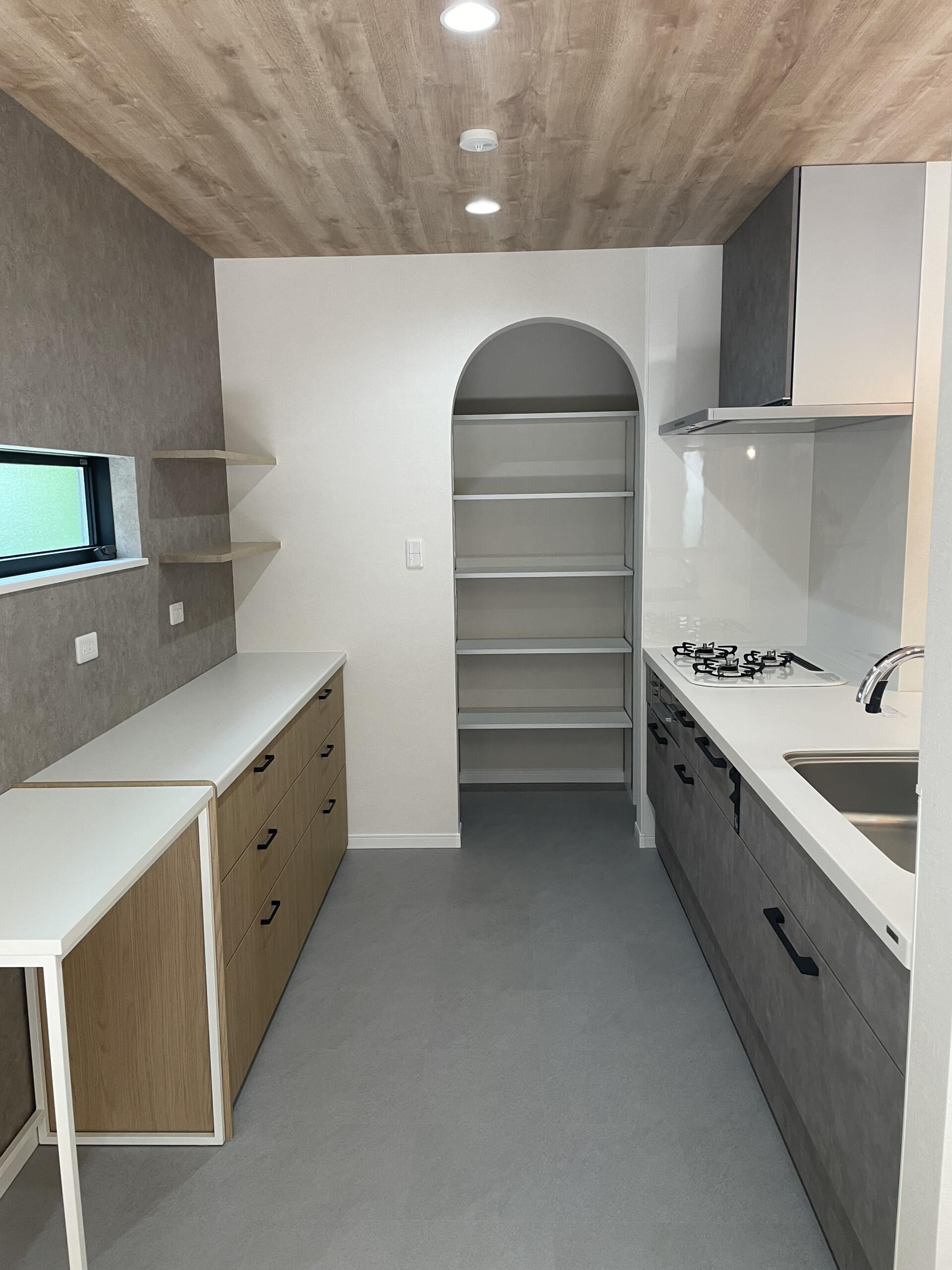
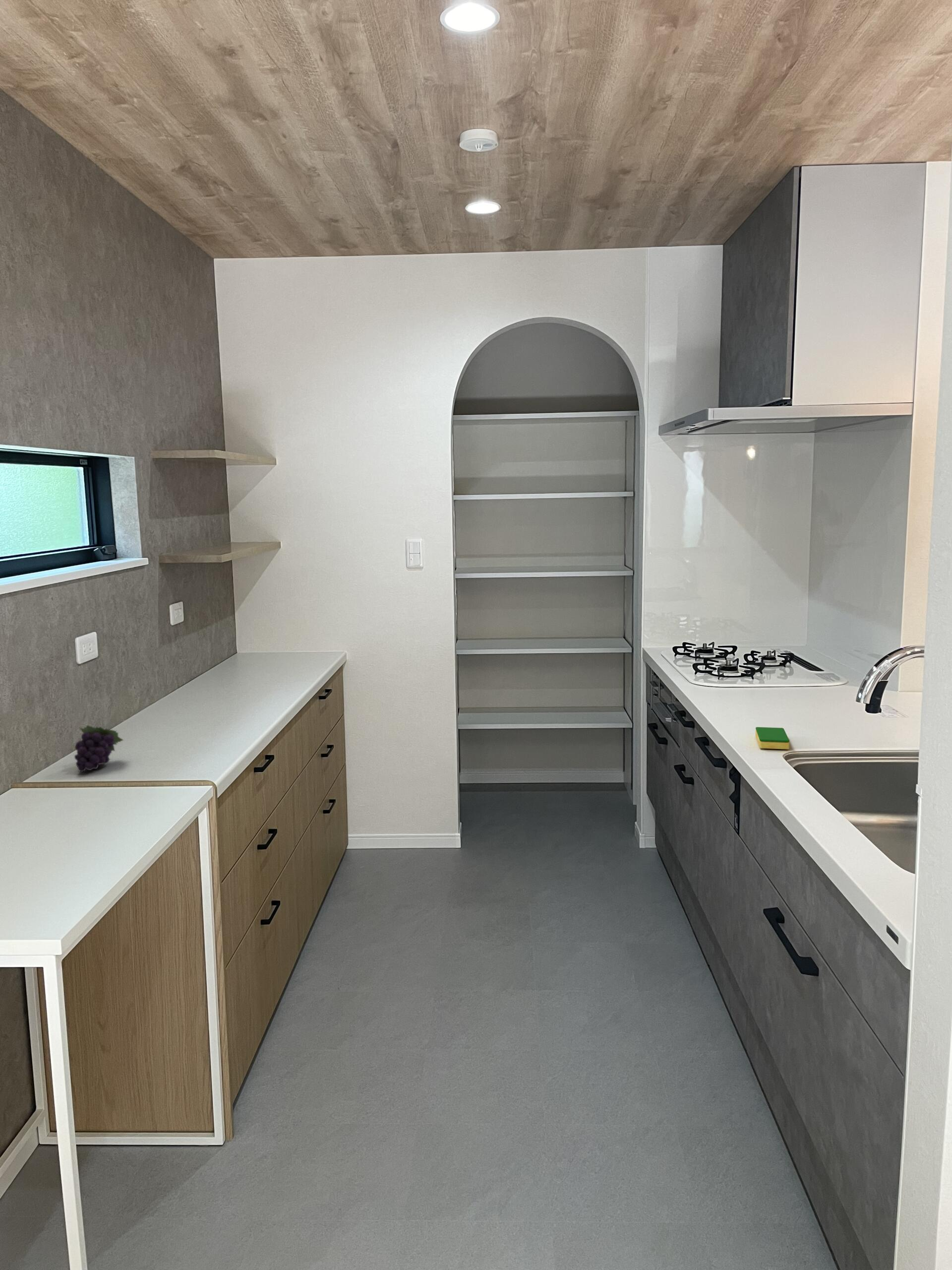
+ fruit [74,725,124,772]
+ dish sponge [755,727,790,750]
